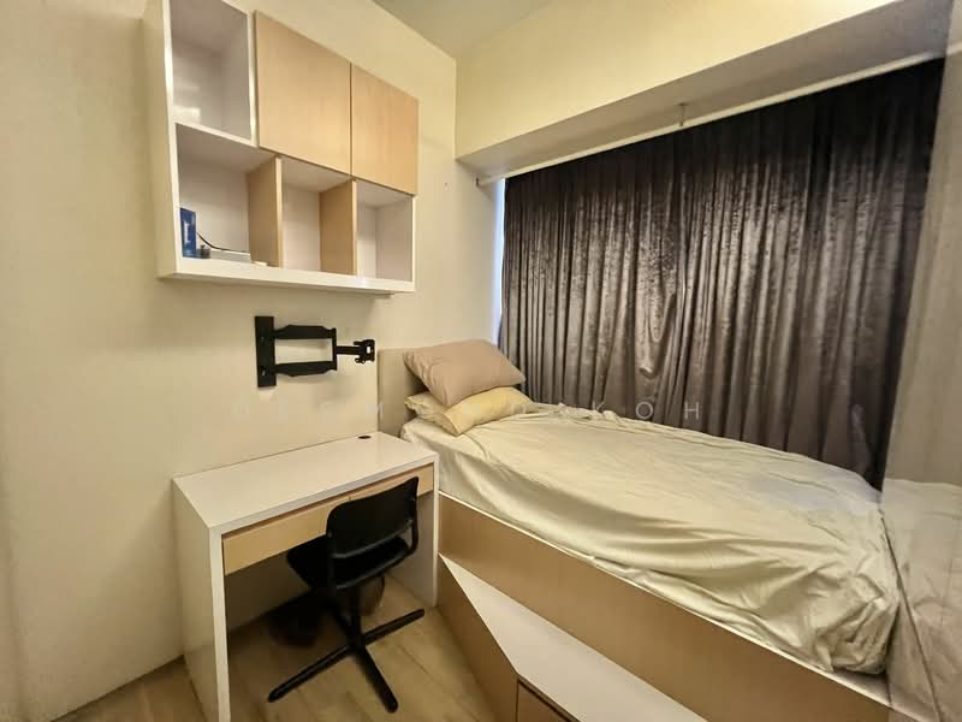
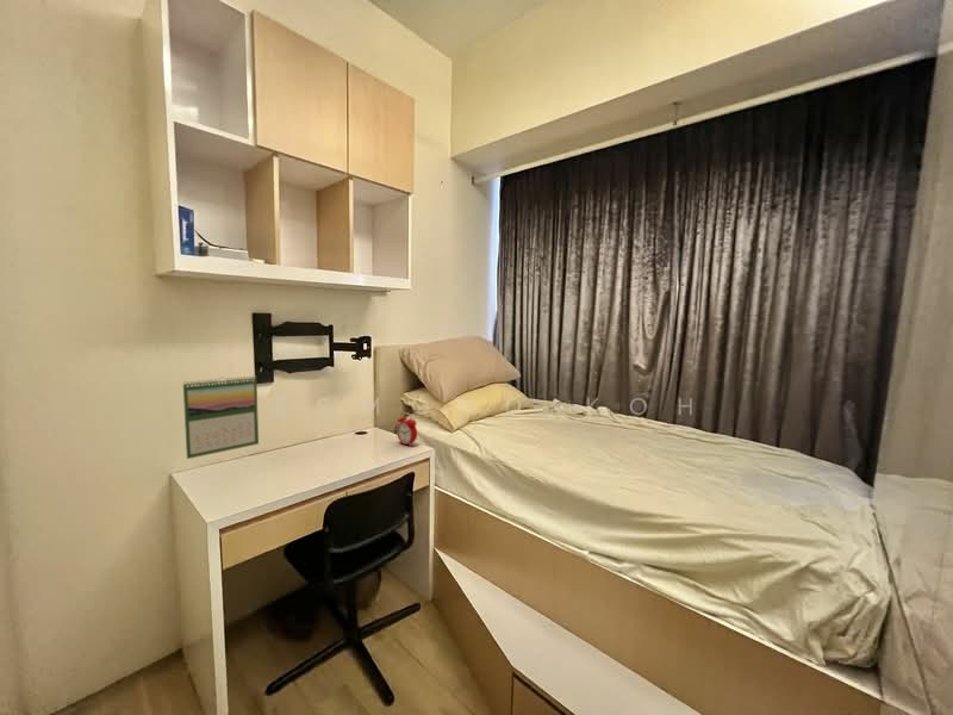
+ alarm clock [395,411,418,447]
+ calendar [182,375,260,460]
